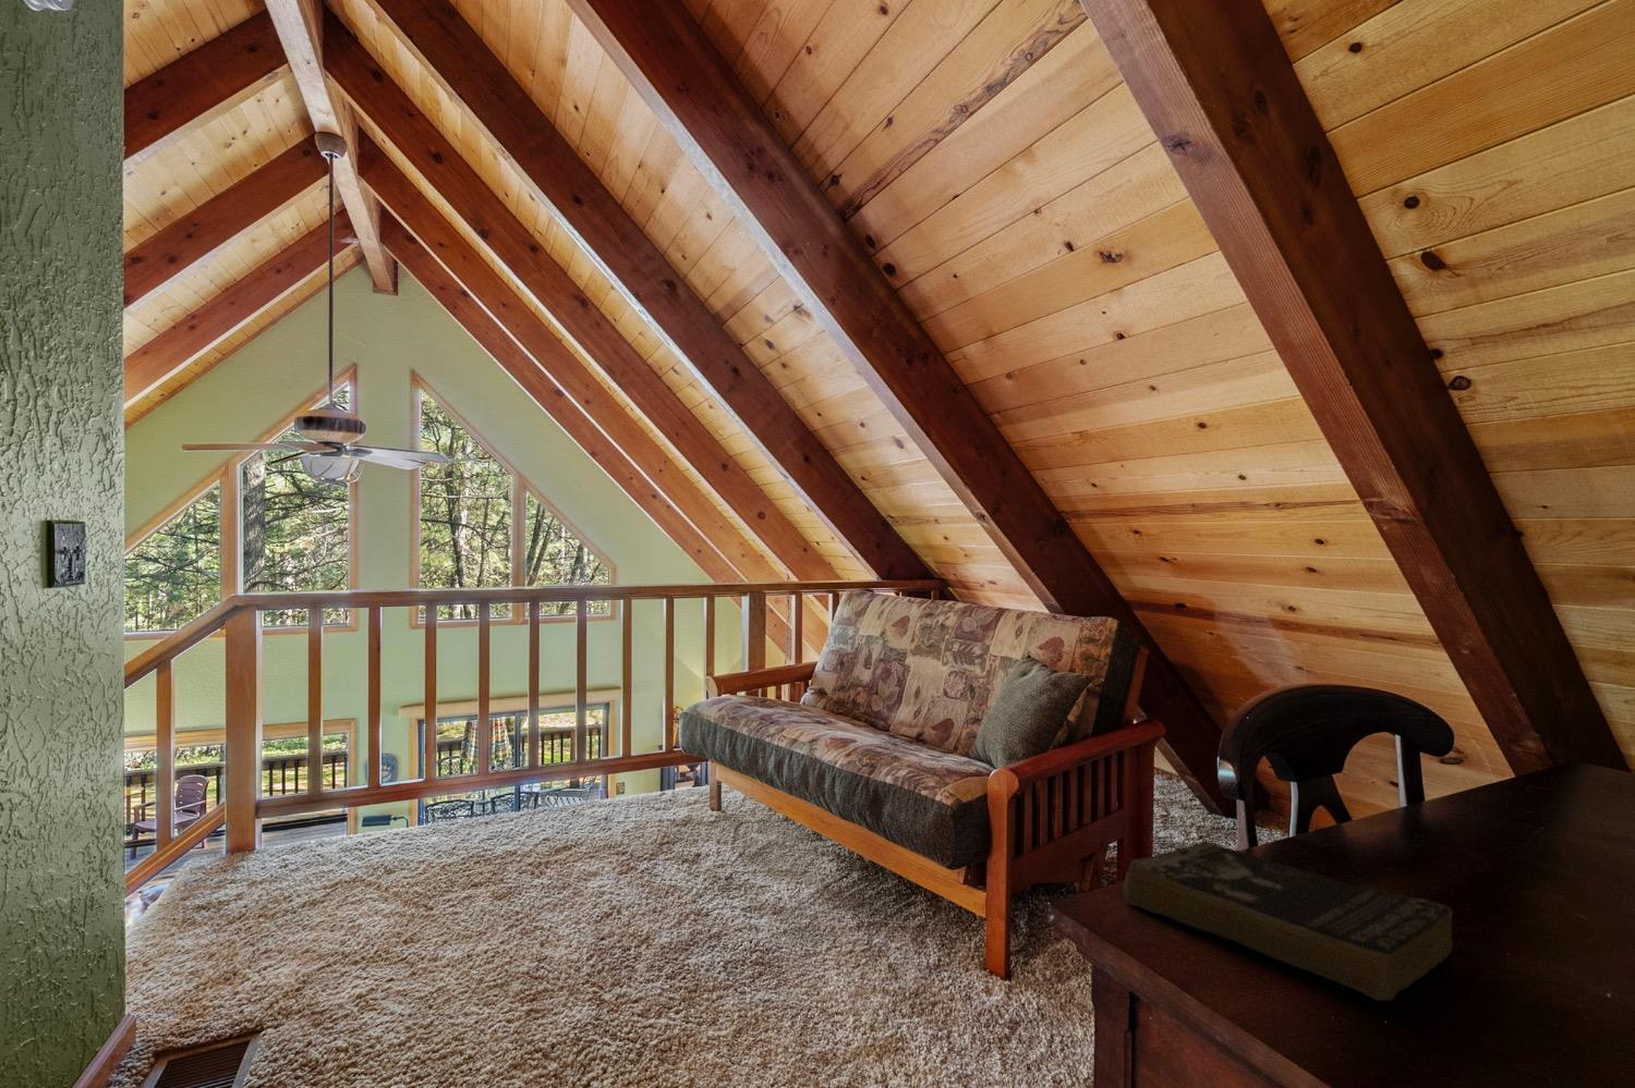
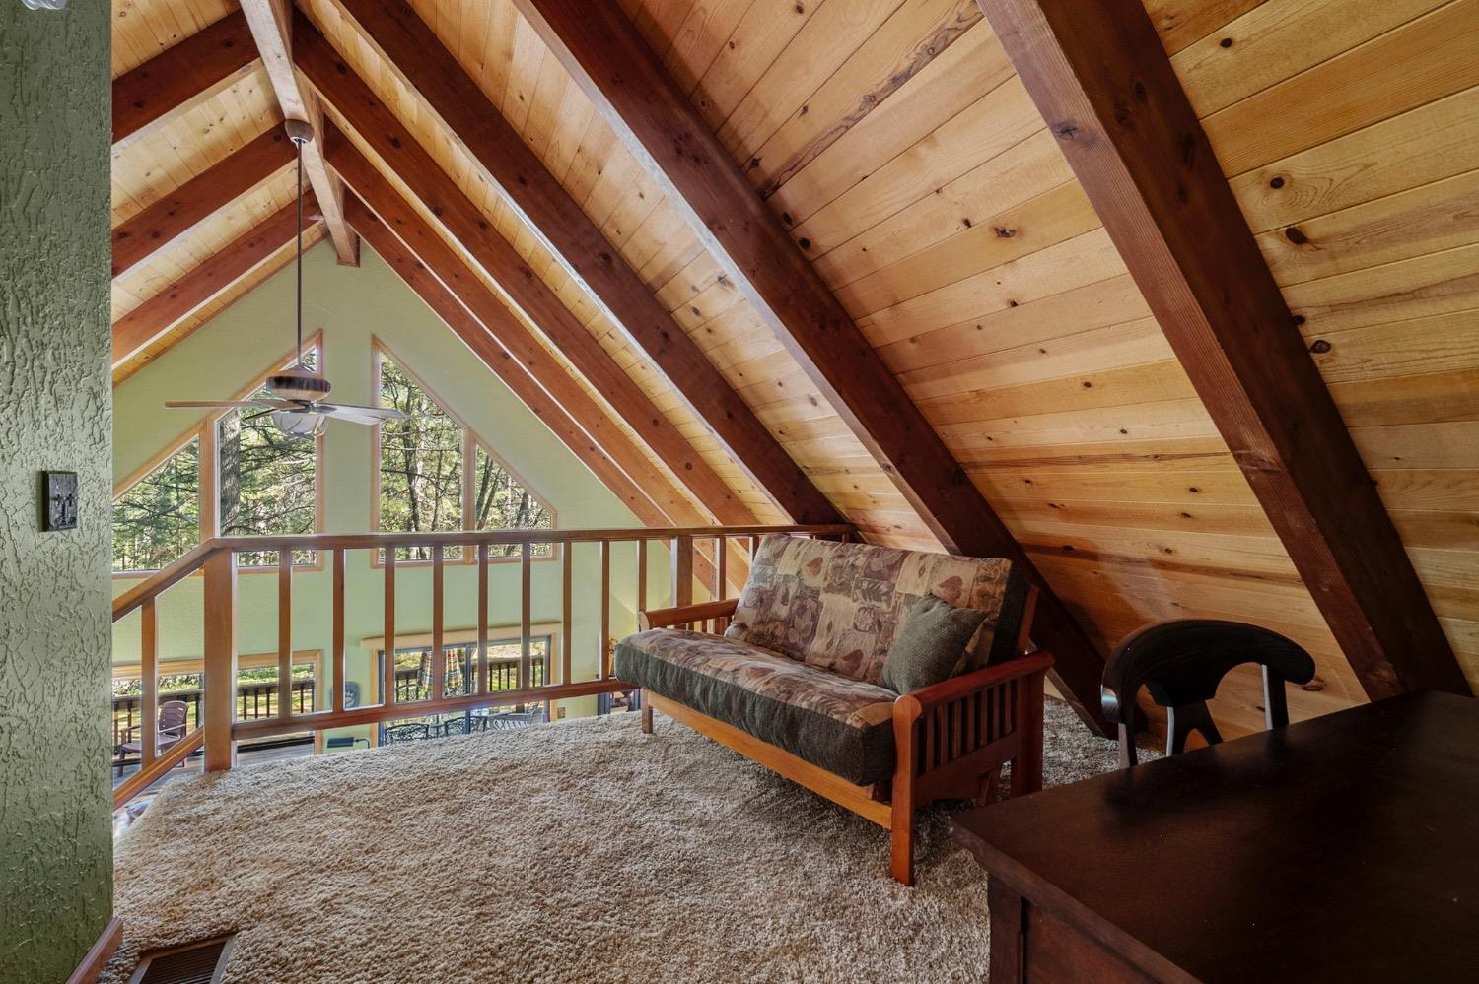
- book [1122,840,1454,1002]
